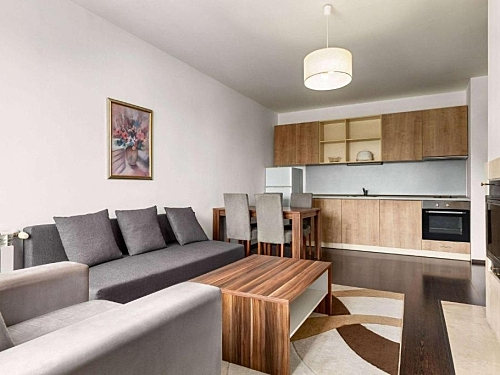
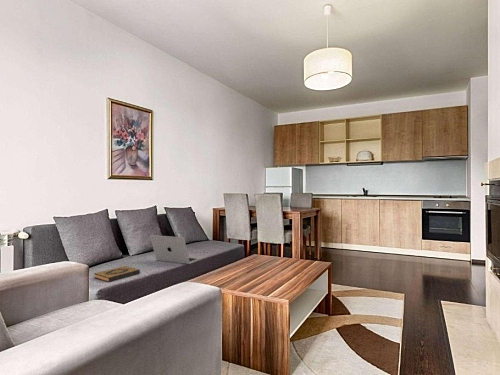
+ hardback book [93,265,141,283]
+ laptop [149,234,206,265]
